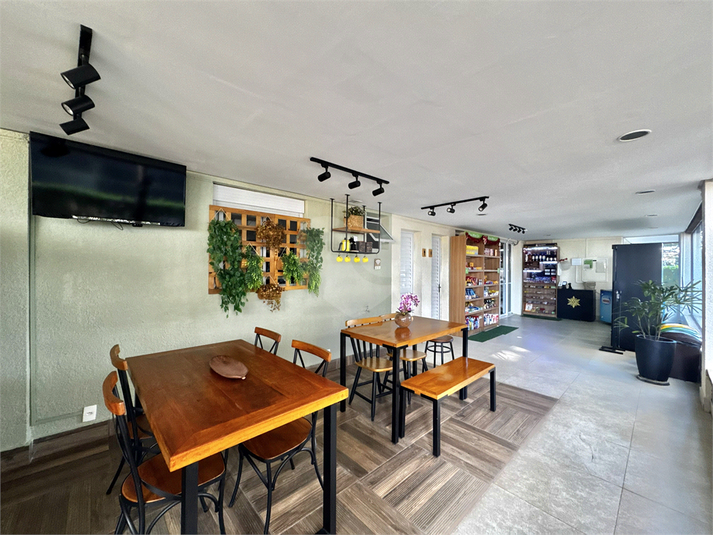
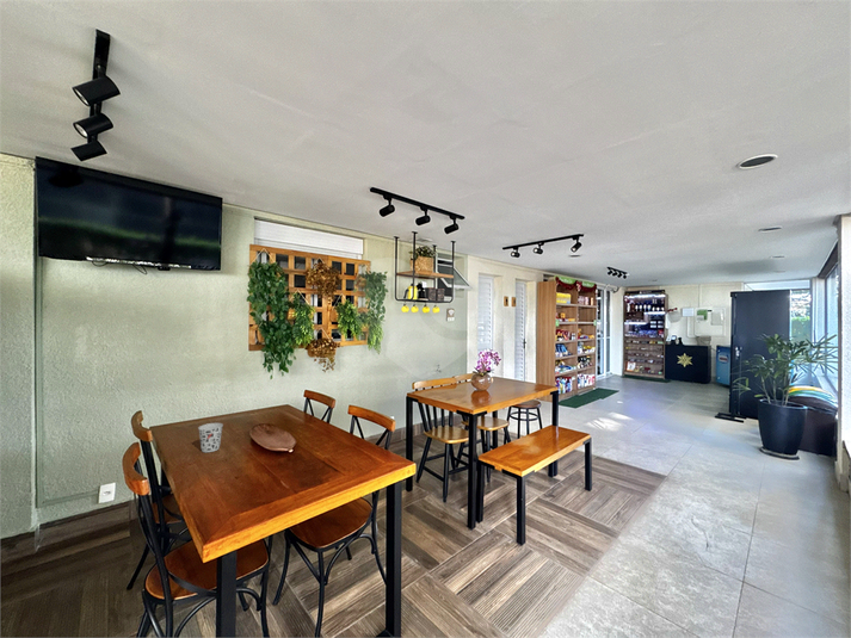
+ cup [197,422,224,453]
